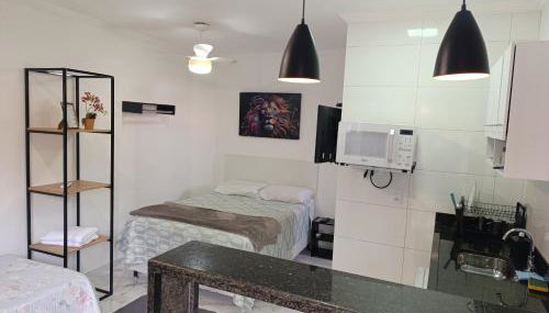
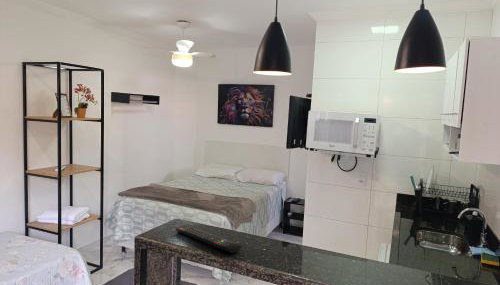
+ remote control [175,224,243,254]
